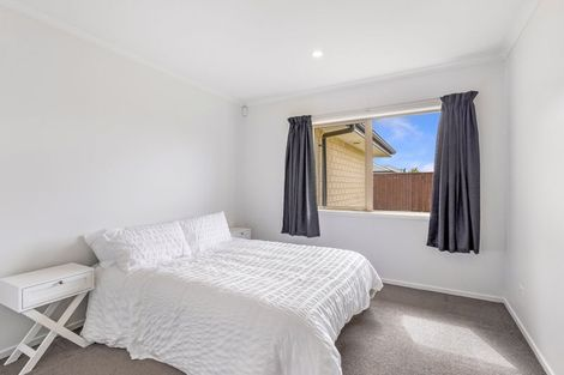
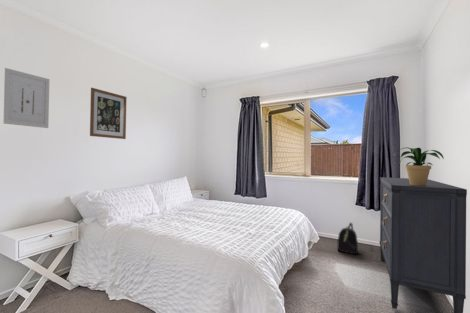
+ backpack [336,222,359,256]
+ potted plant [393,147,445,186]
+ dresser [379,176,468,313]
+ wall art [89,87,127,140]
+ wall art [2,67,50,129]
